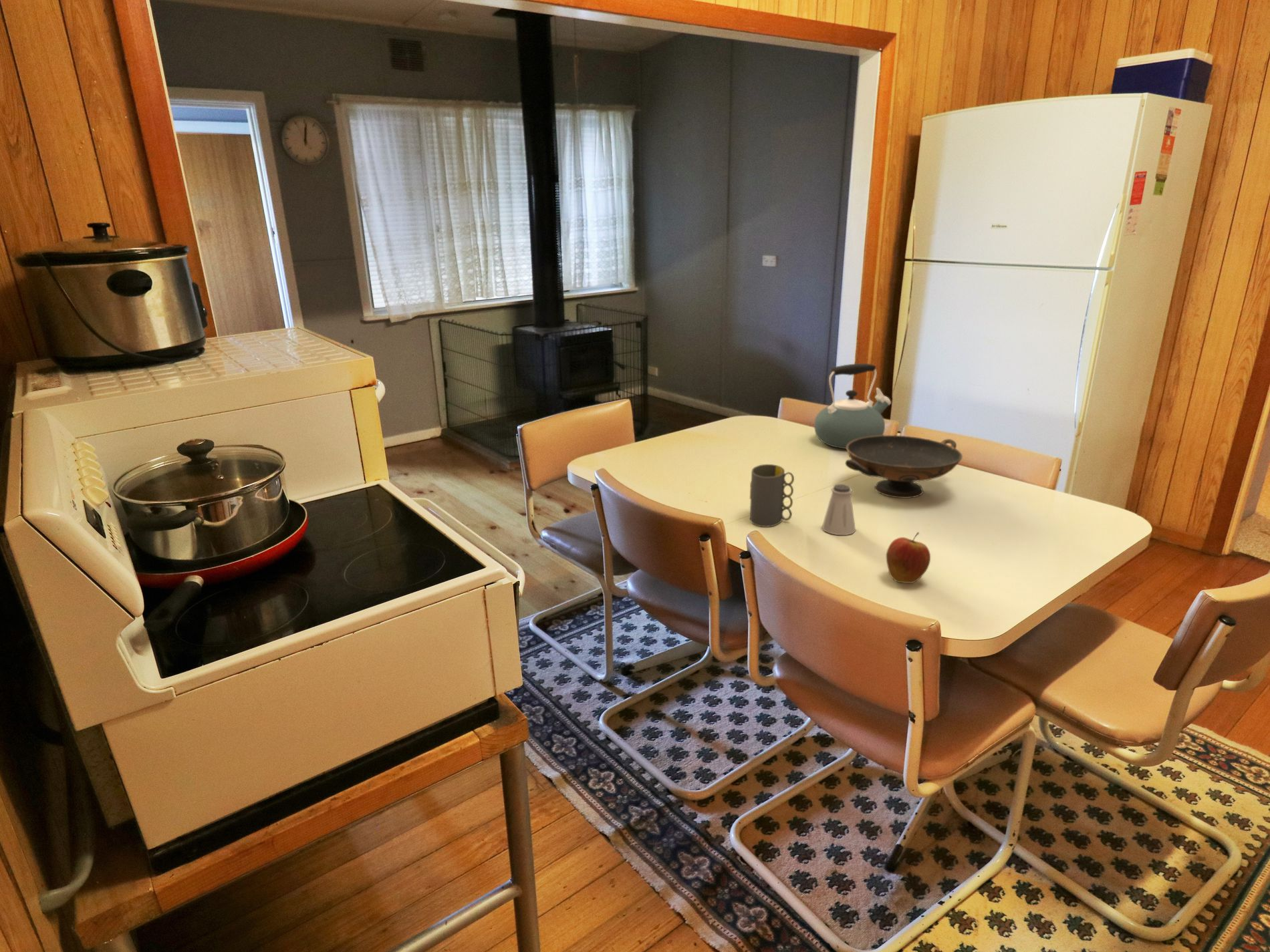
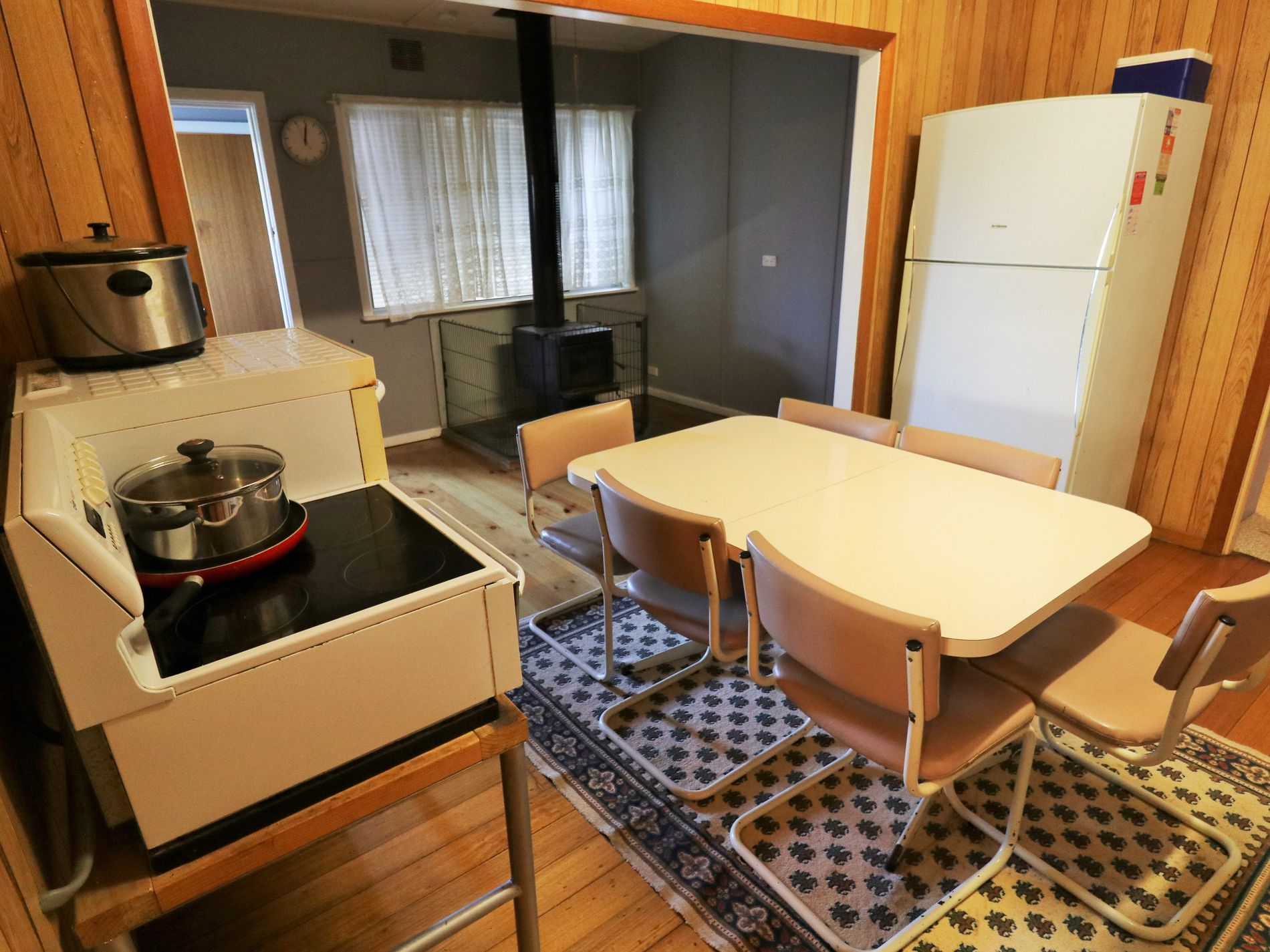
- saltshaker [821,484,856,536]
- apple [886,532,931,584]
- mug [749,464,795,528]
- kettle [813,363,892,450]
- decorative bowl [845,434,963,499]
